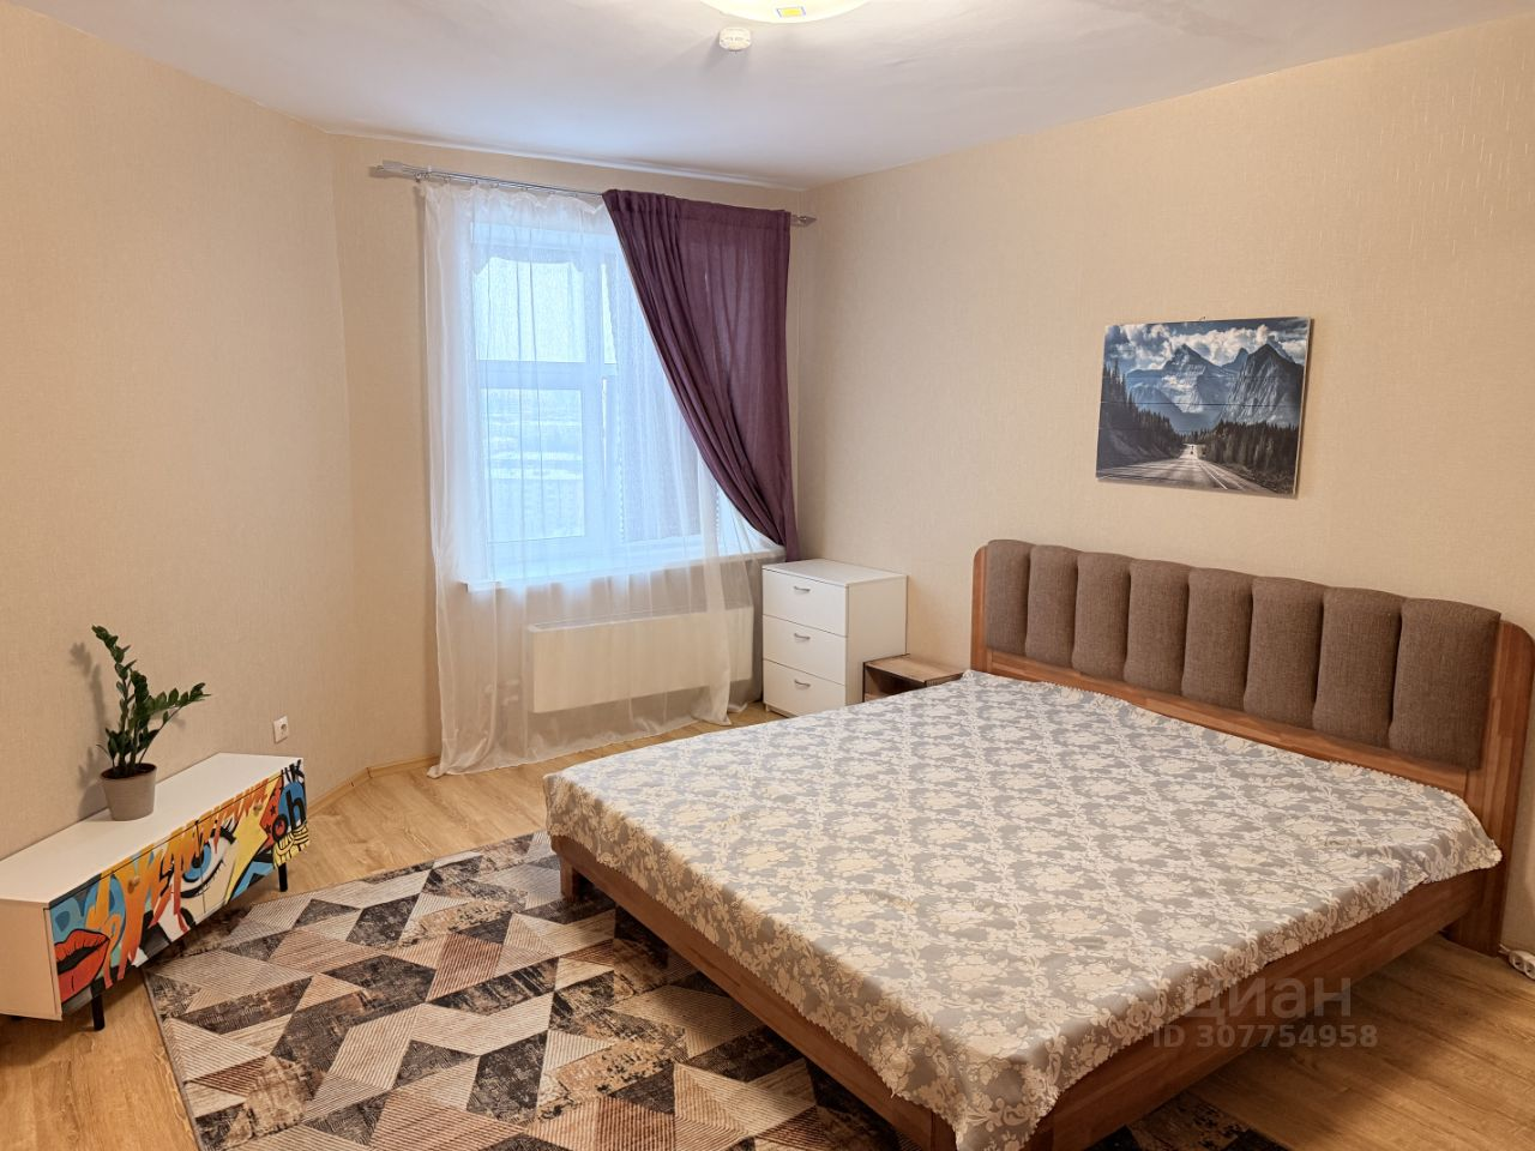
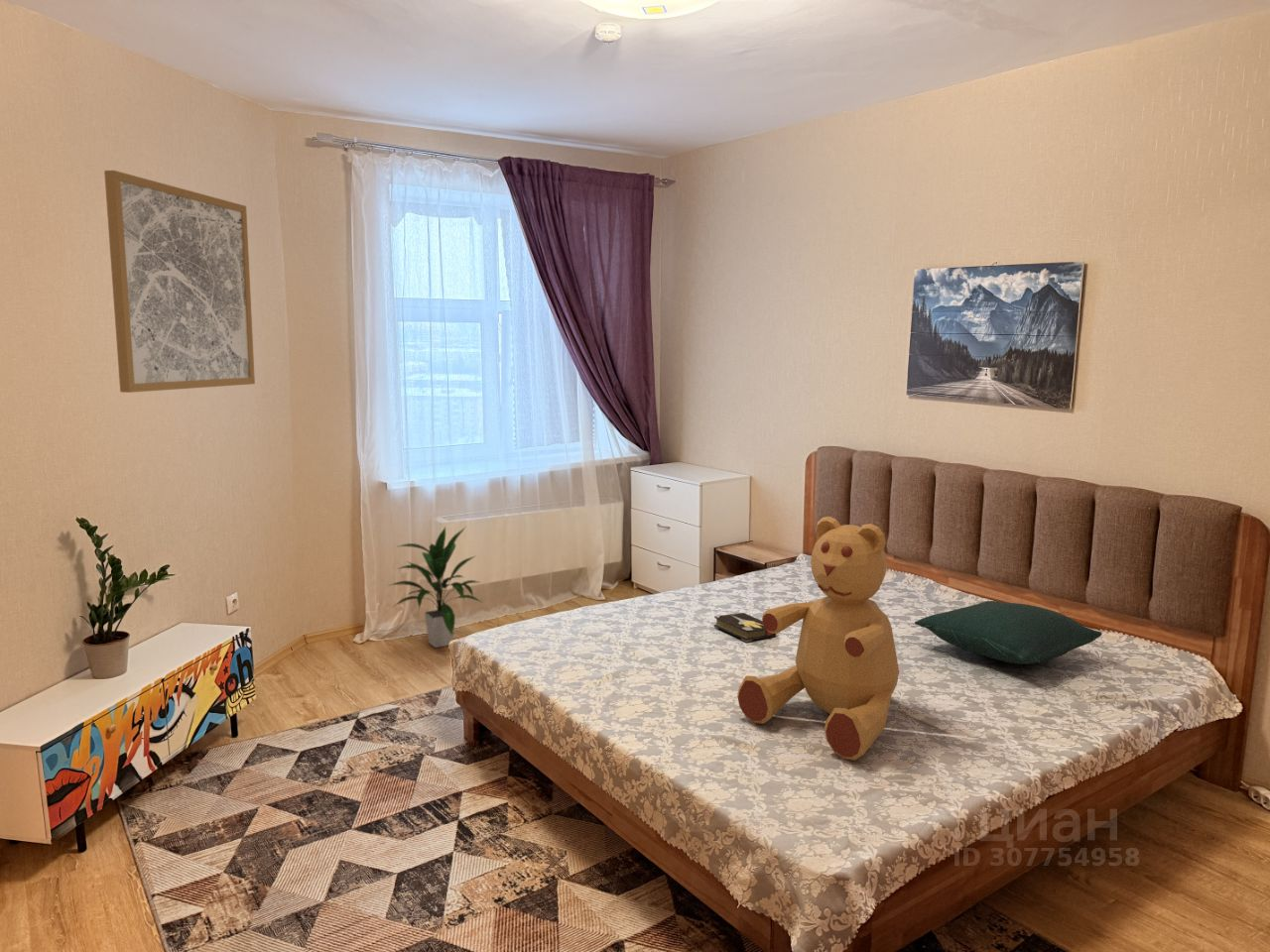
+ teddy bear [736,516,900,761]
+ wall art [103,170,256,394]
+ indoor plant [386,526,482,649]
+ hardback book [713,612,777,643]
+ pillow [914,600,1102,665]
